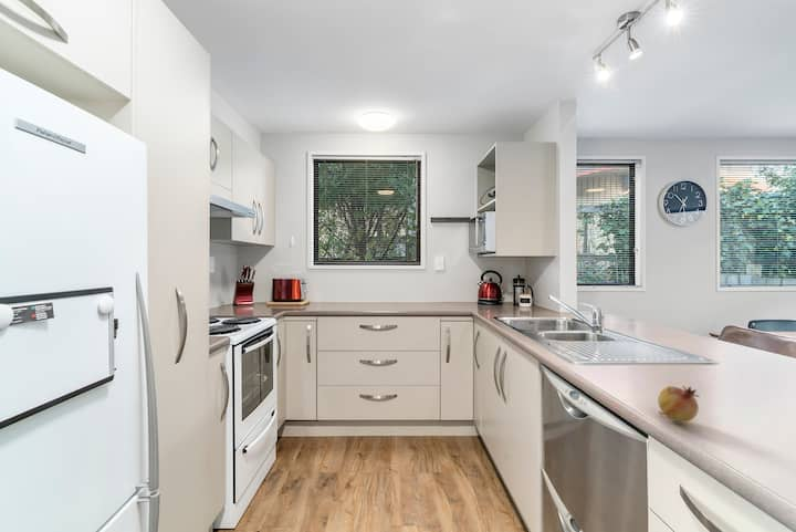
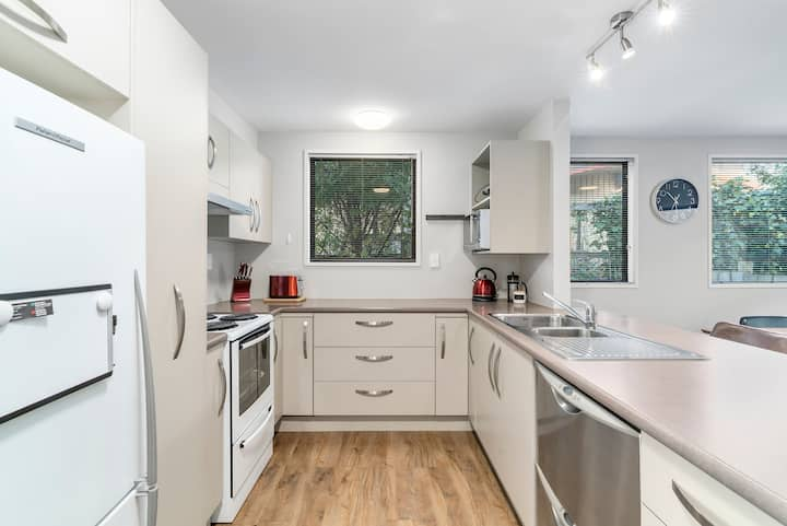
- fruit [657,385,701,424]
